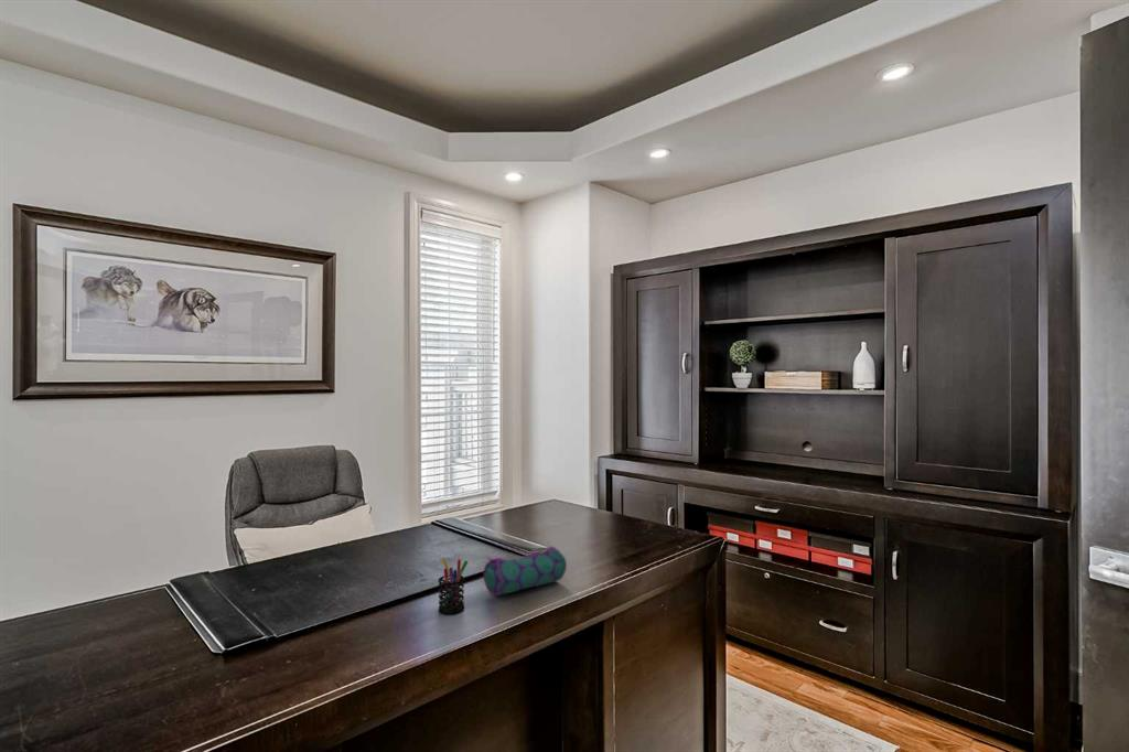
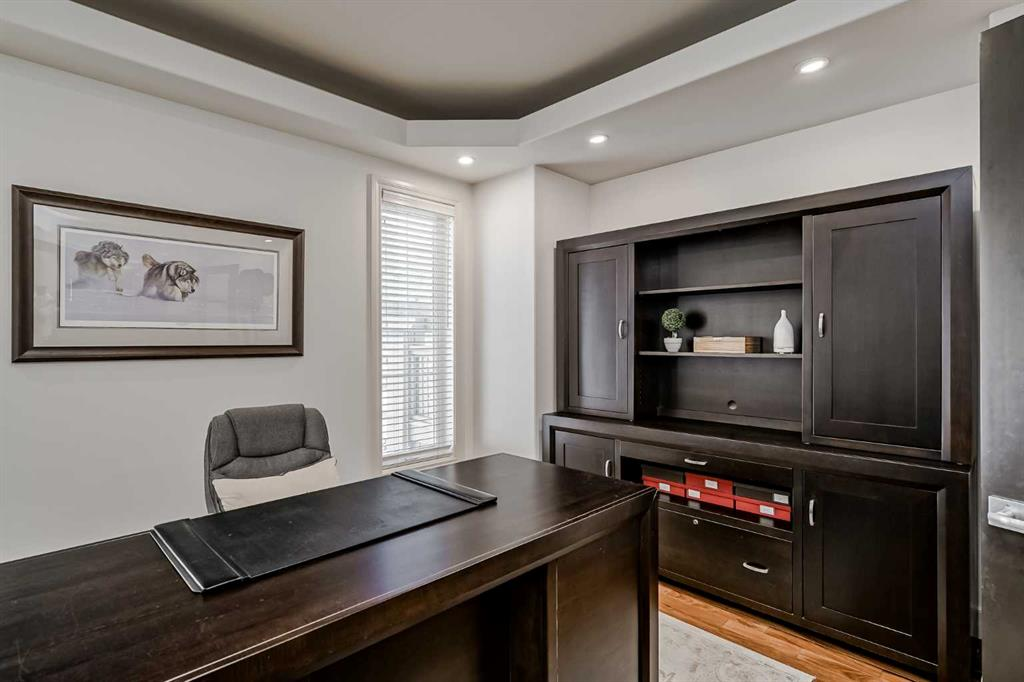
- pencil case [483,545,568,597]
- pen holder [437,557,469,615]
